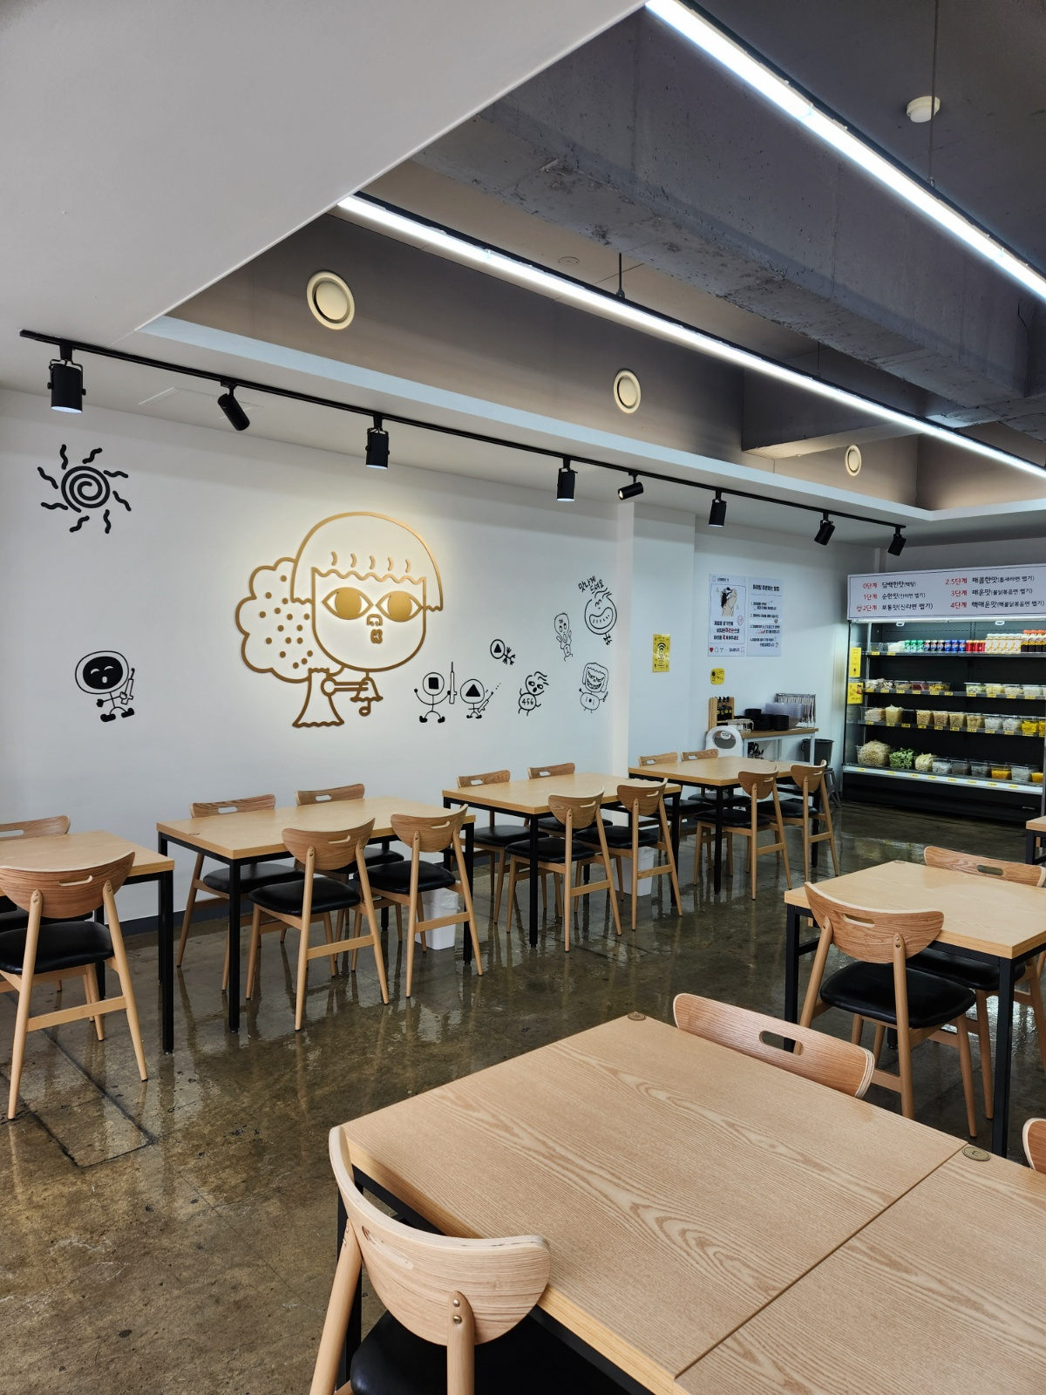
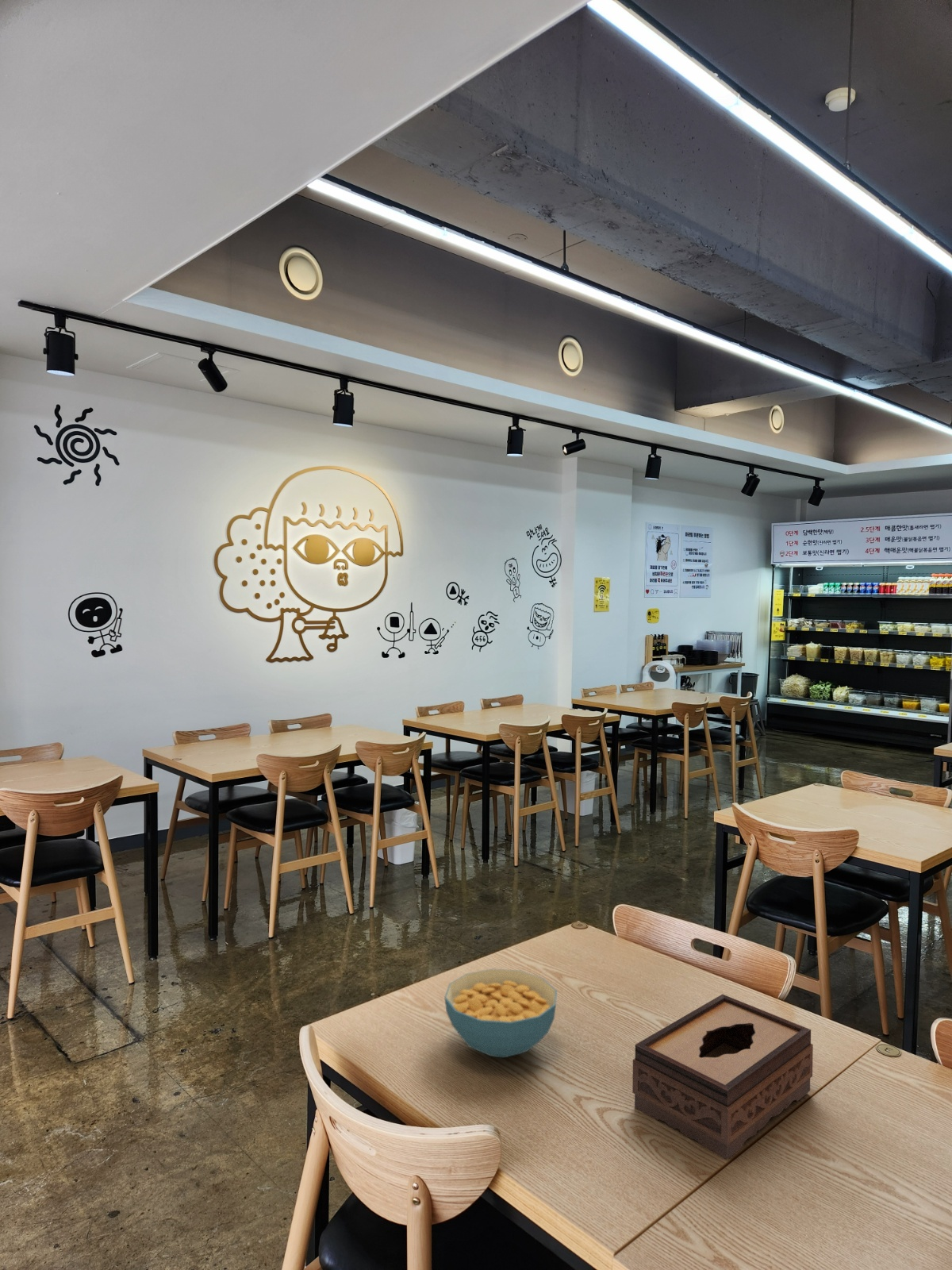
+ tissue box [631,993,814,1160]
+ cereal bowl [443,968,558,1058]
